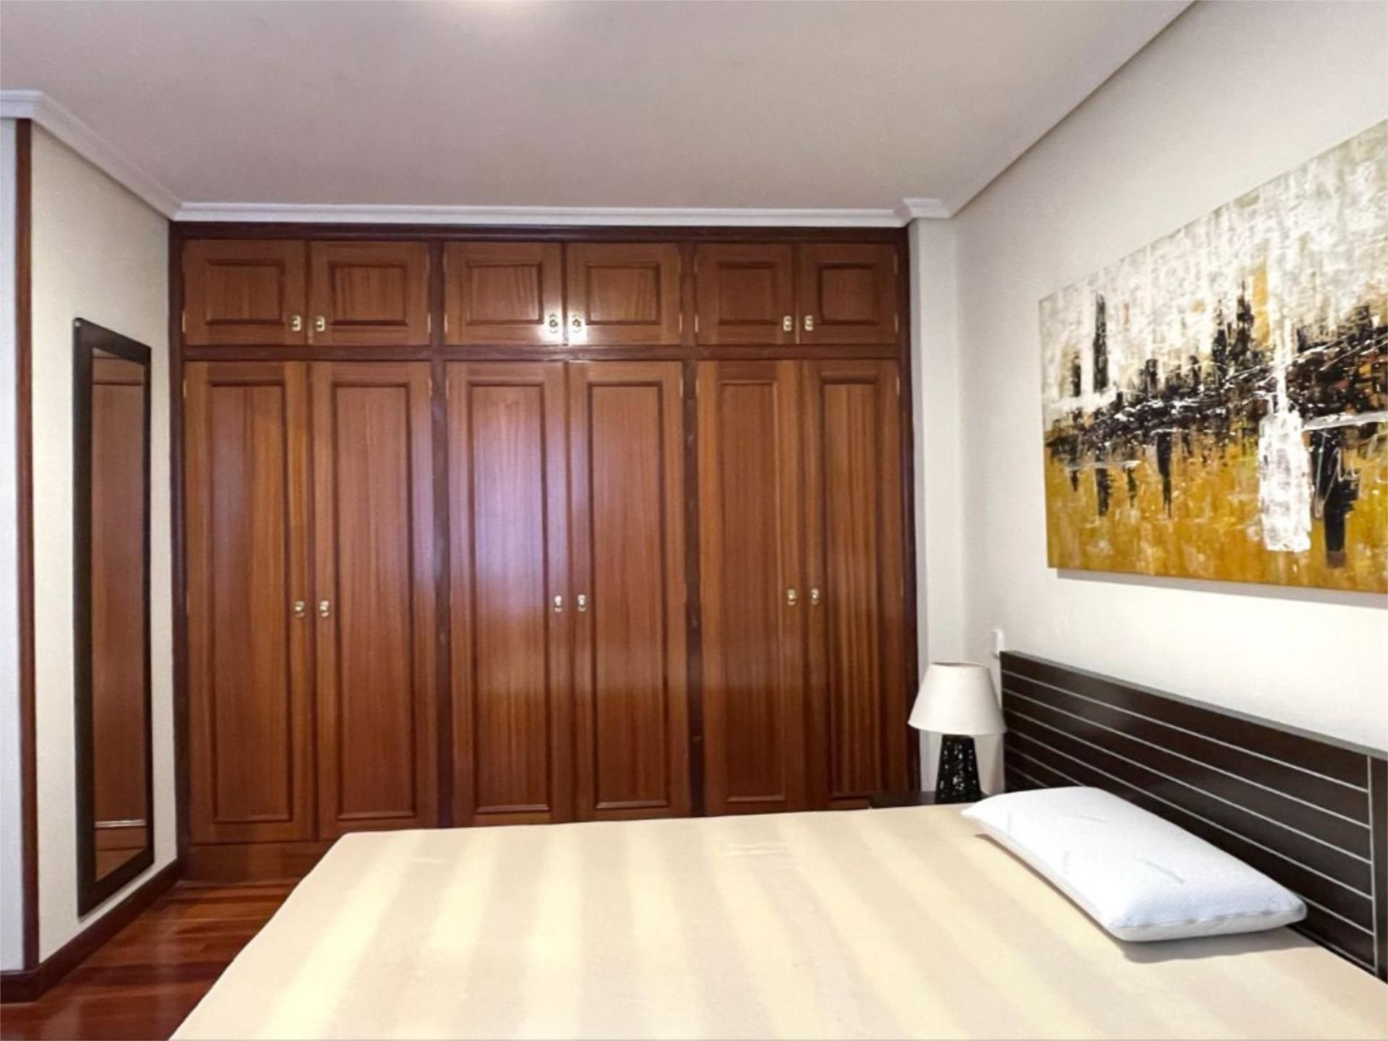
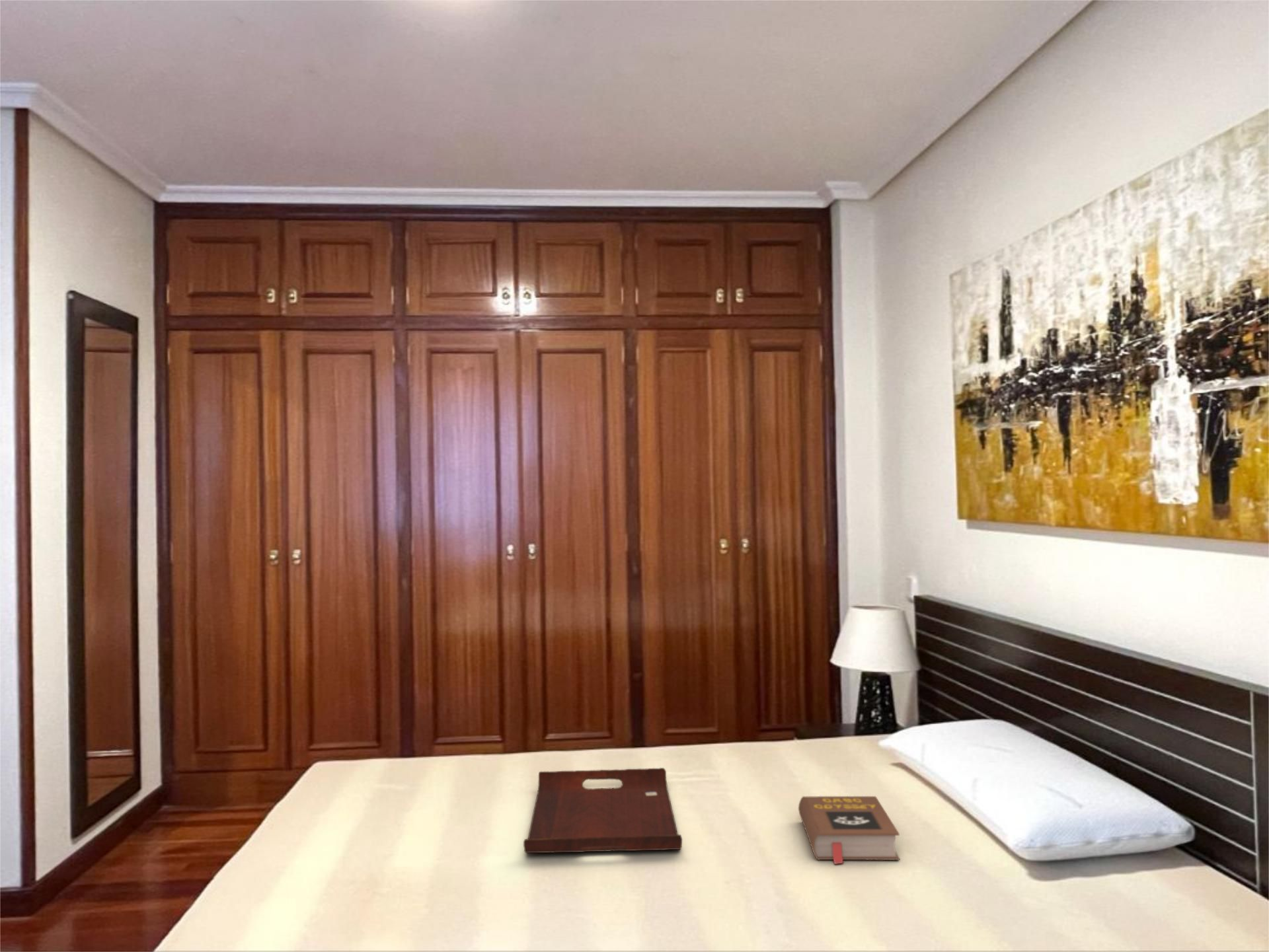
+ serving tray [523,767,683,854]
+ book [798,795,900,865]
